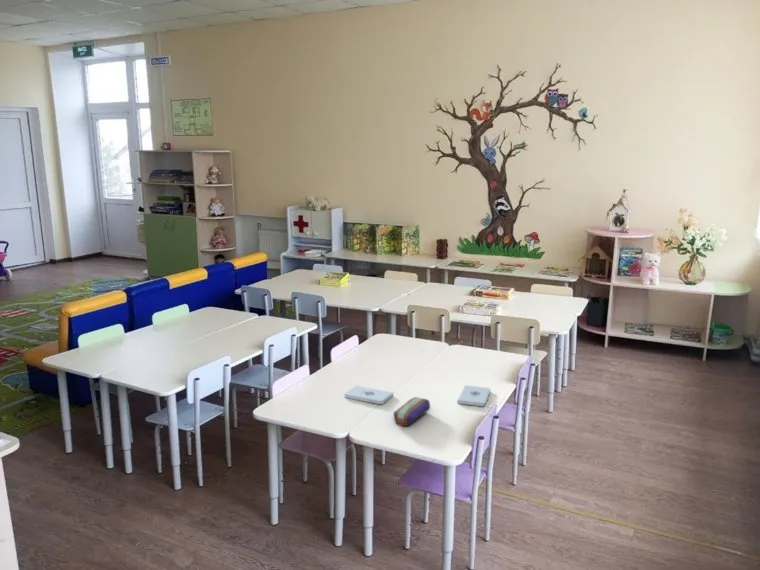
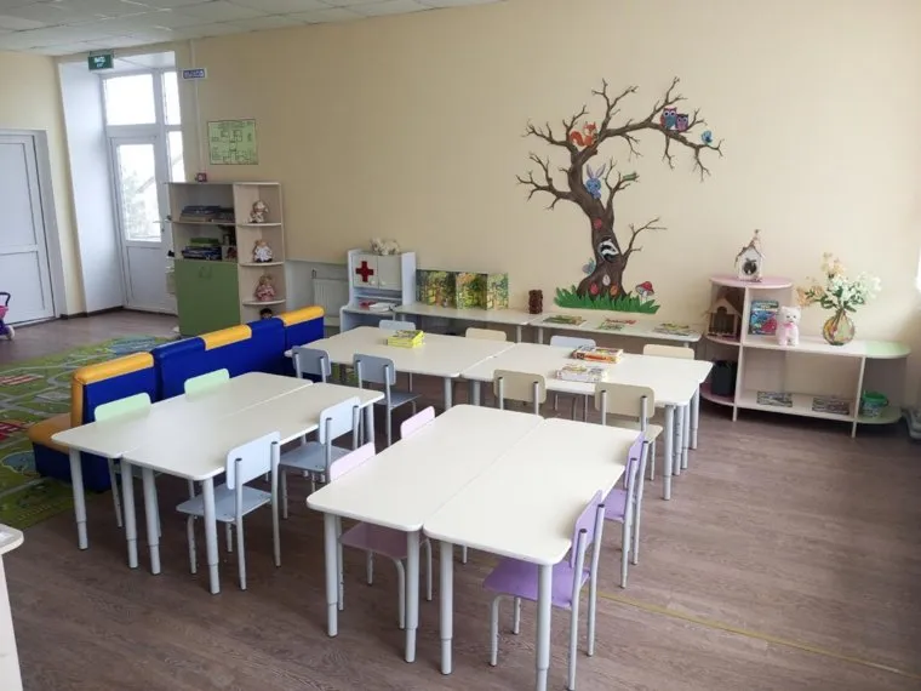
- pencil case [393,396,431,427]
- notepad [457,384,491,407]
- notepad [343,385,394,405]
